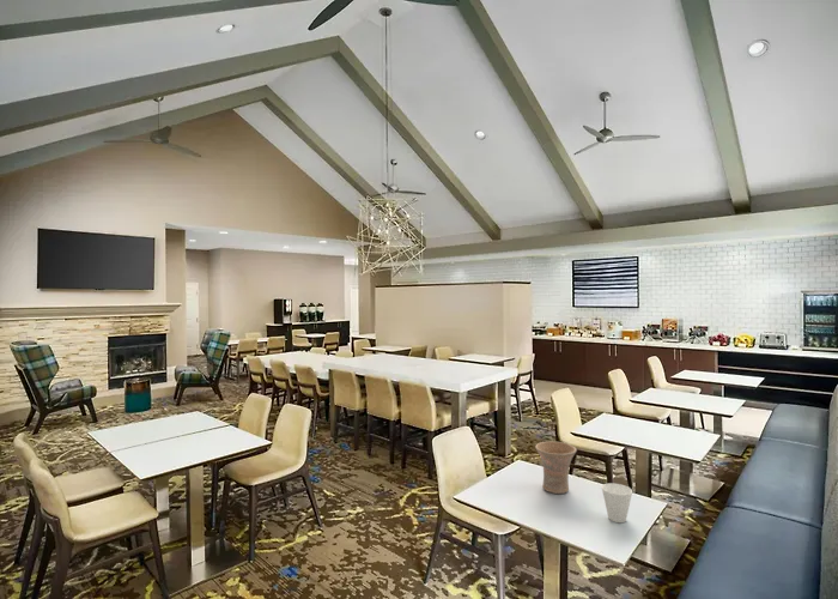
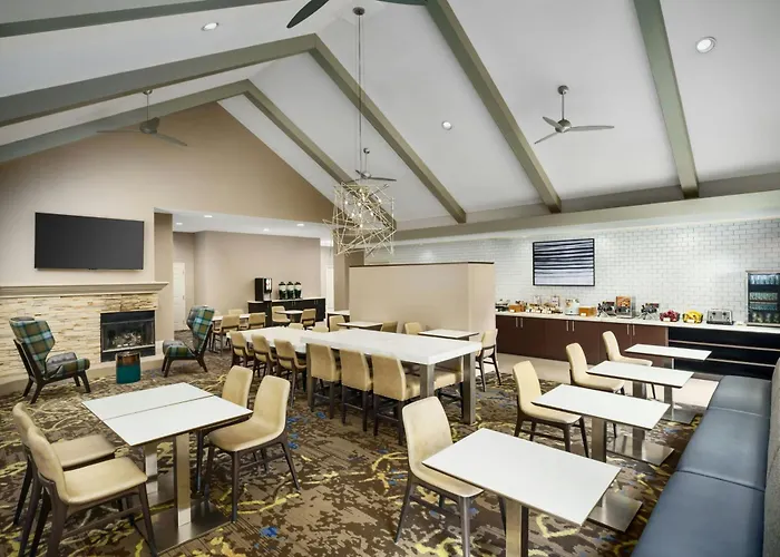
- cup [601,482,633,524]
- vase [534,441,578,495]
